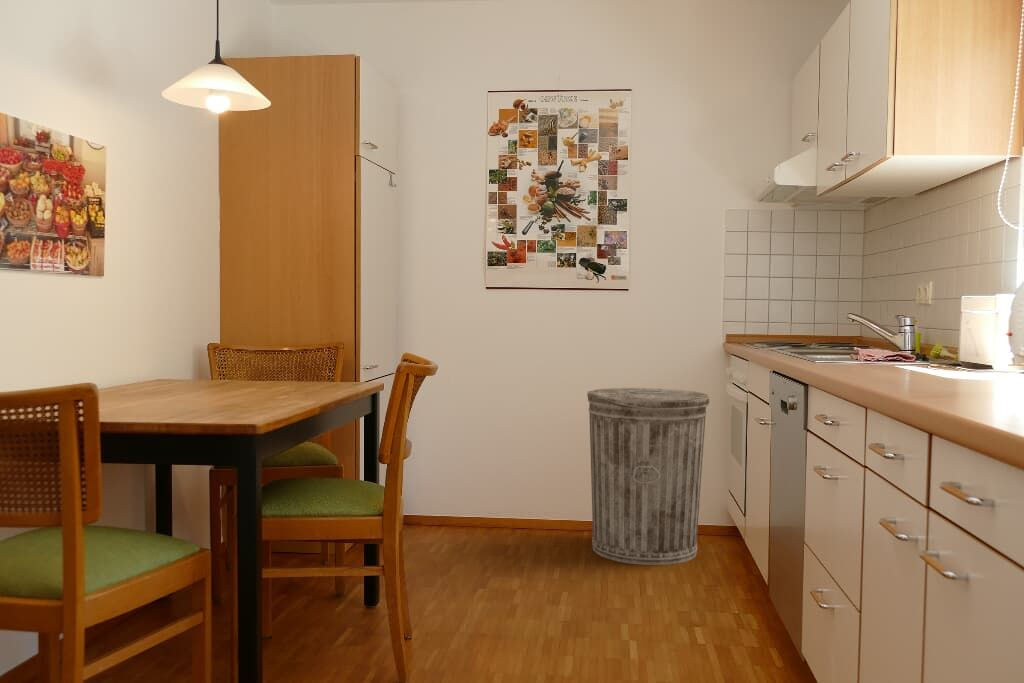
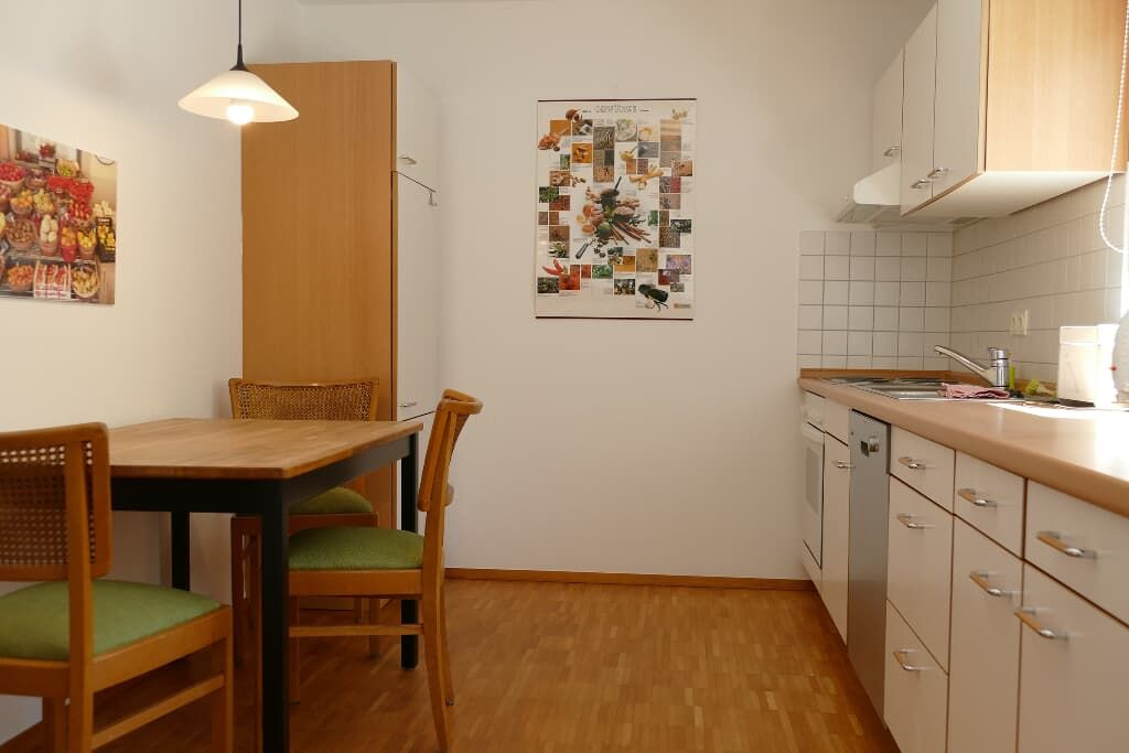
- trash can [586,387,711,566]
